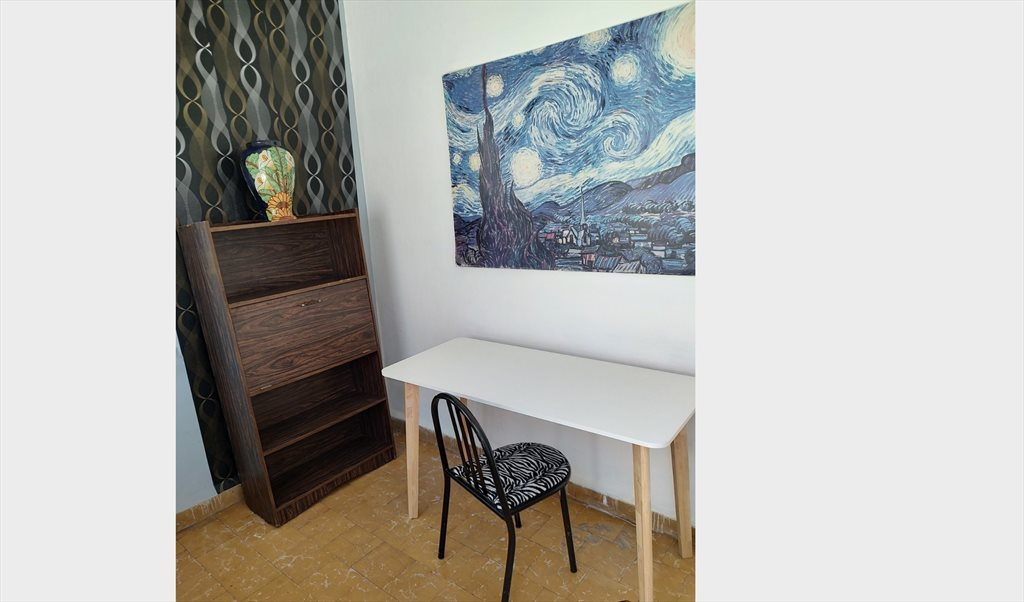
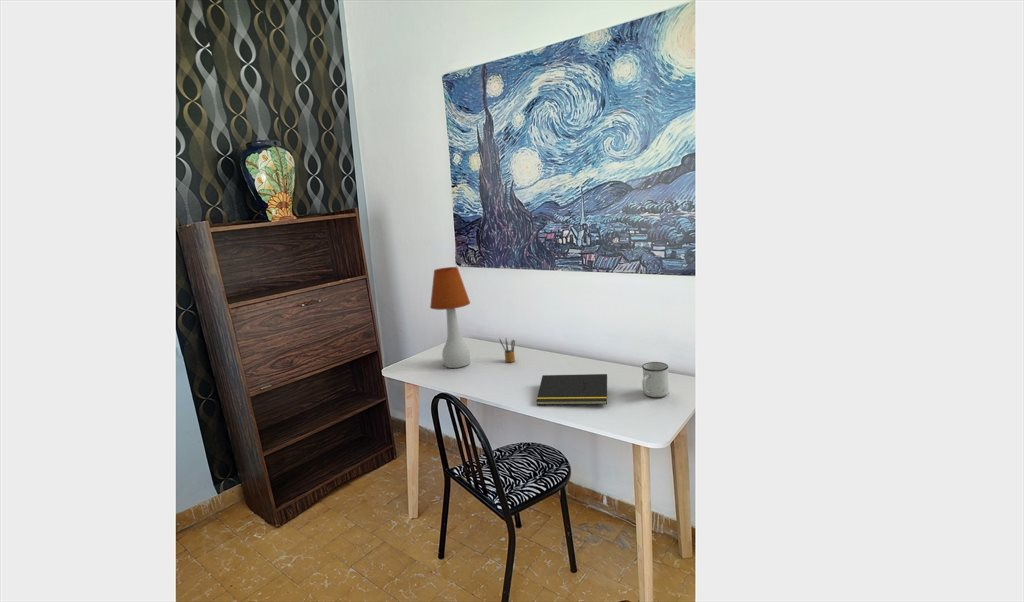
+ table lamp [429,266,471,369]
+ pencil box [498,338,516,363]
+ notepad [536,373,608,406]
+ mug [641,361,670,398]
